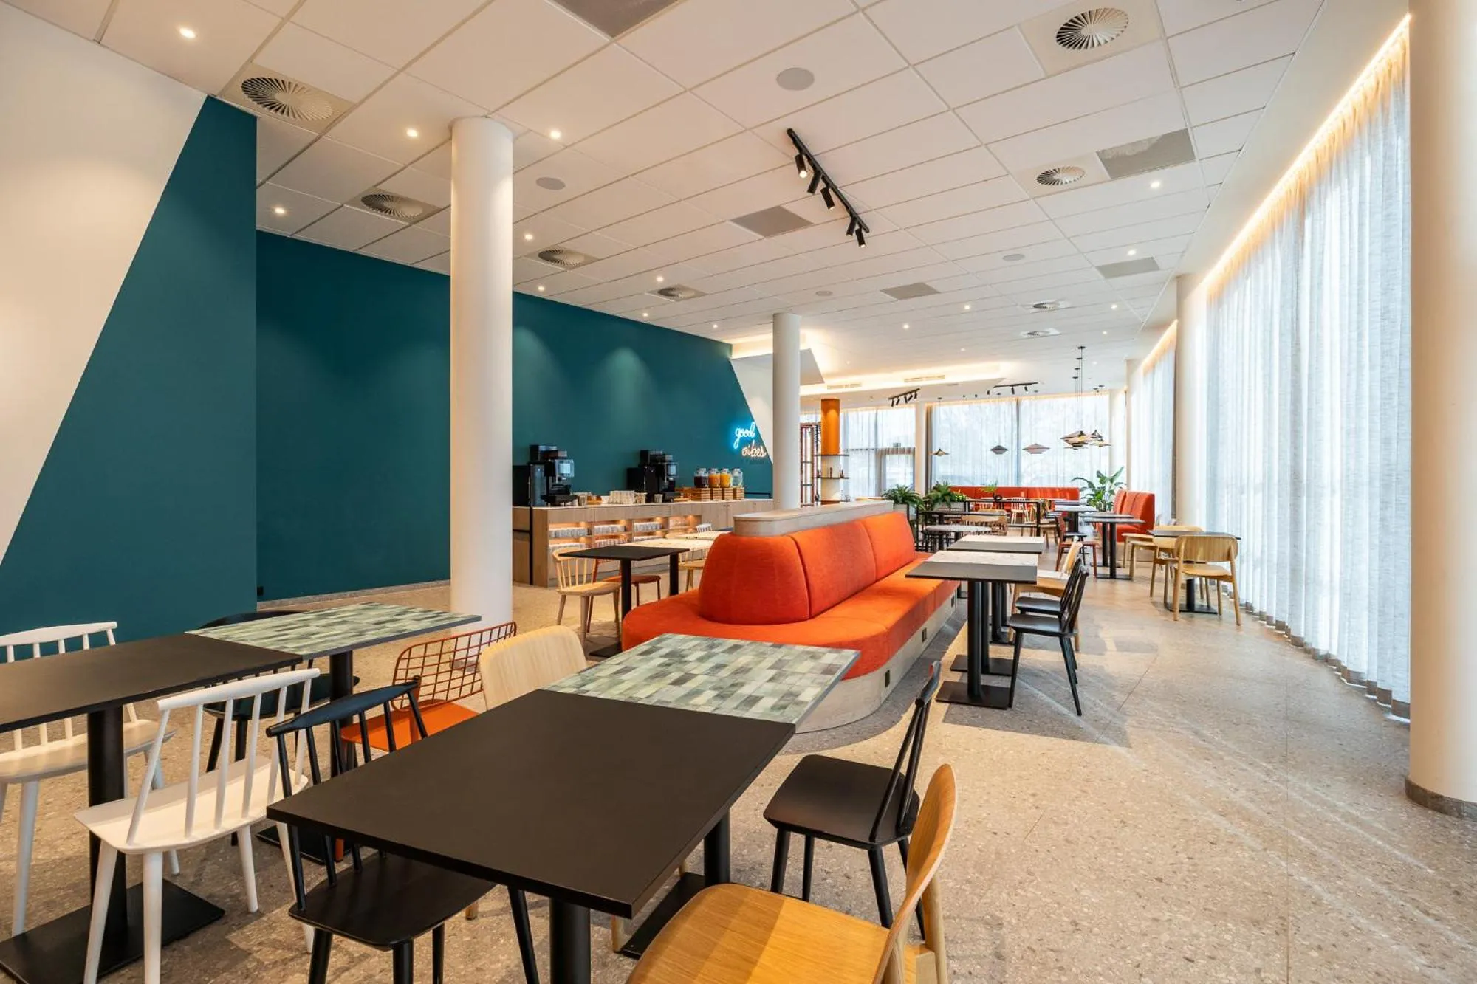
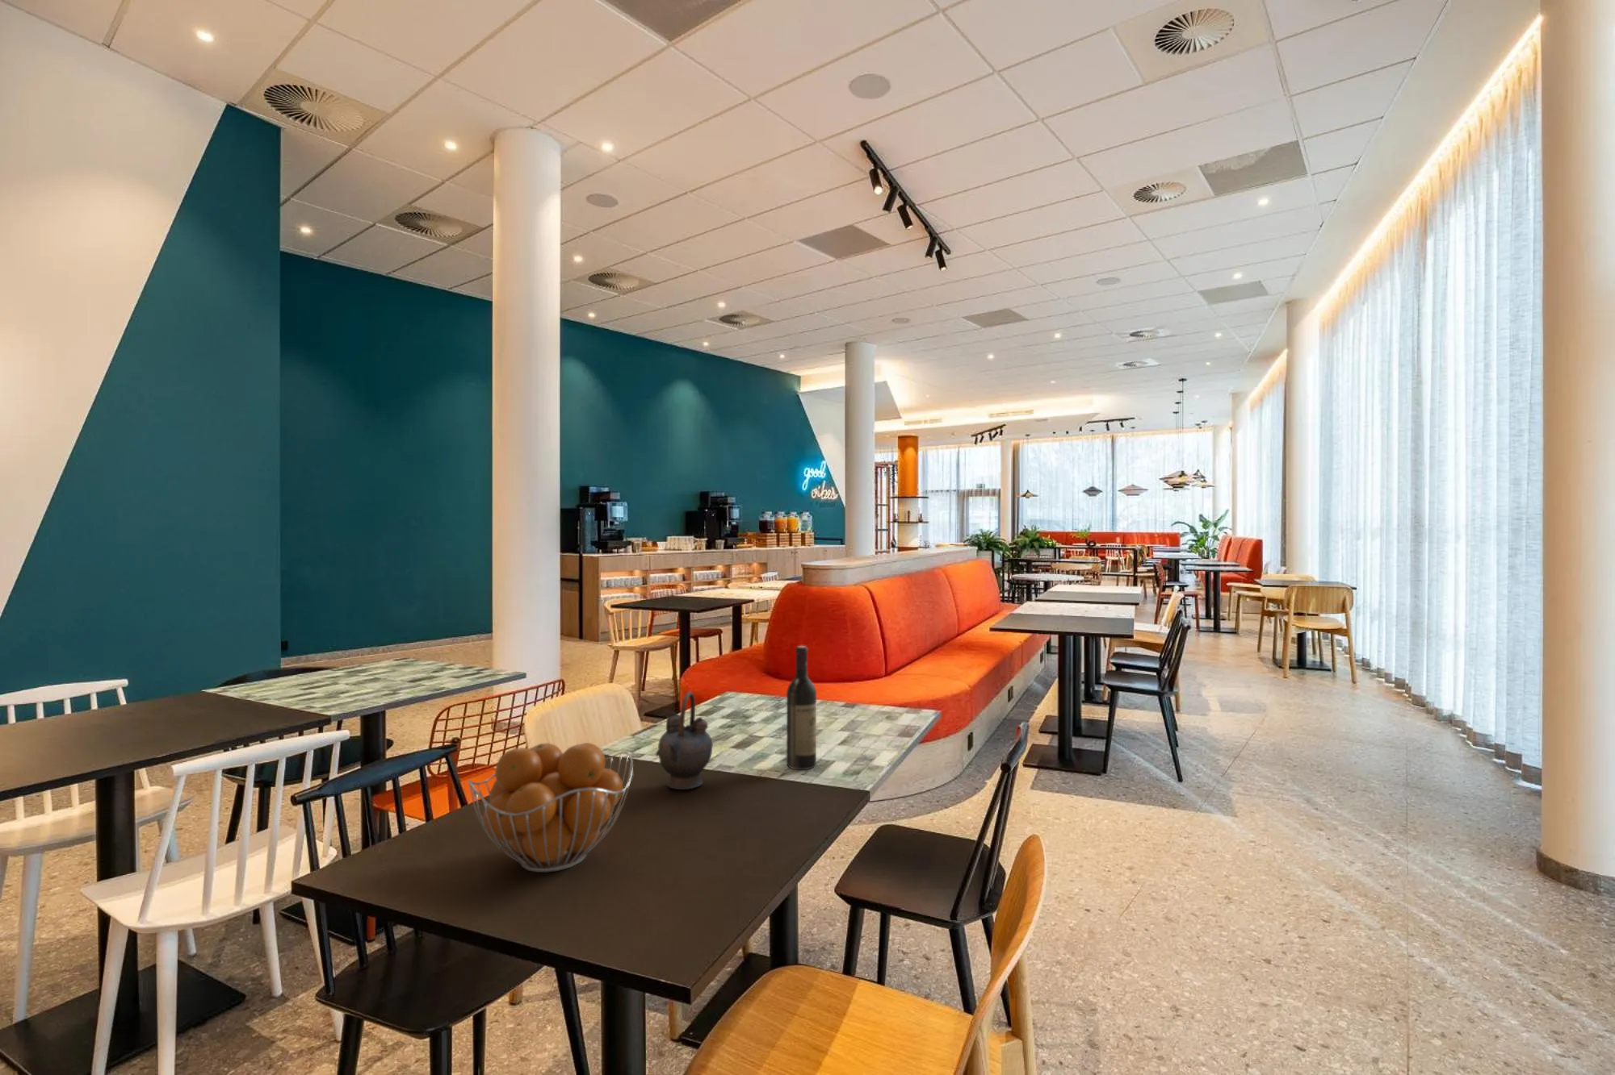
+ teapot [654,691,713,791]
+ fruit basket [467,741,634,873]
+ wine bottle [785,645,818,770]
